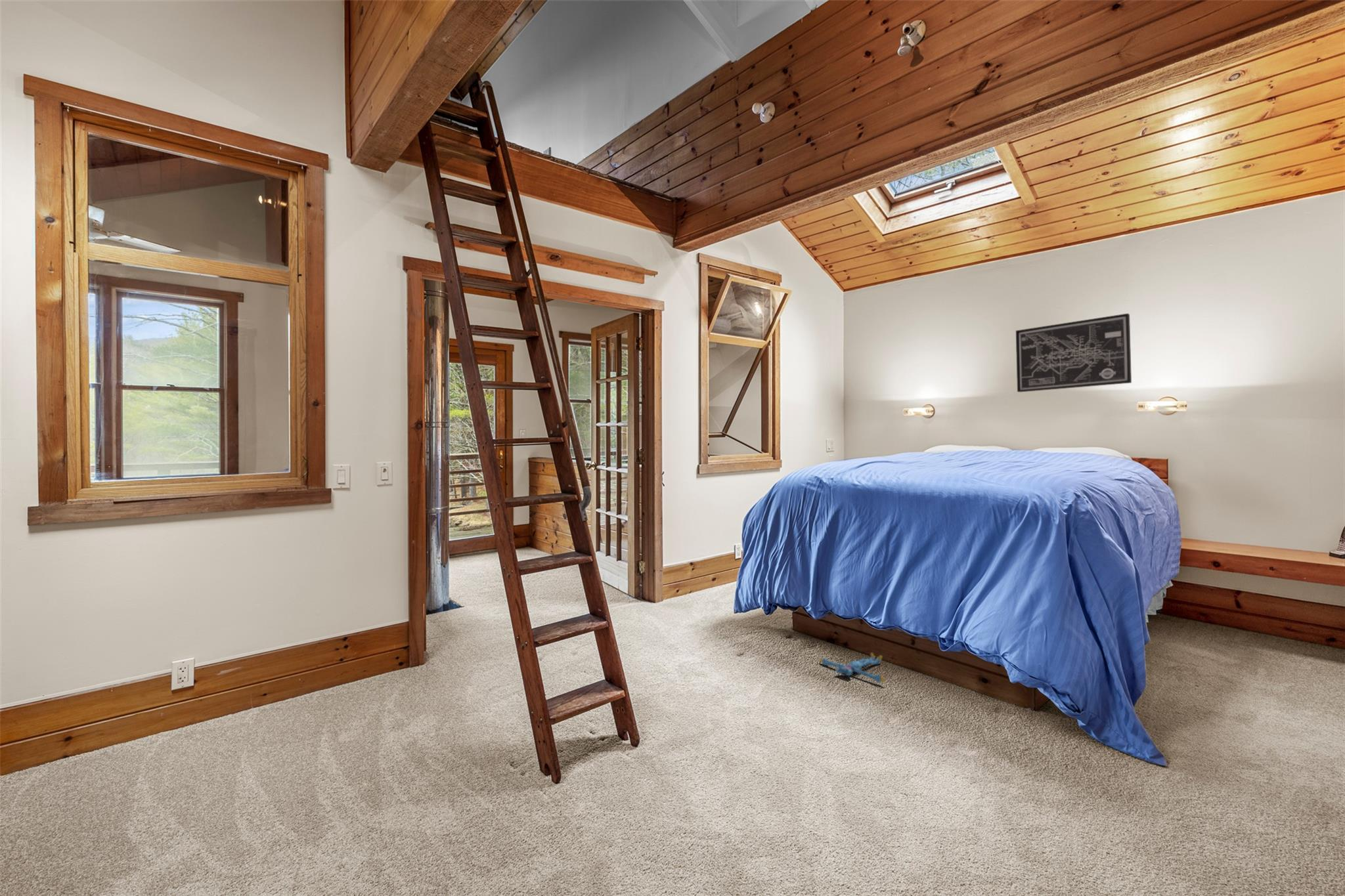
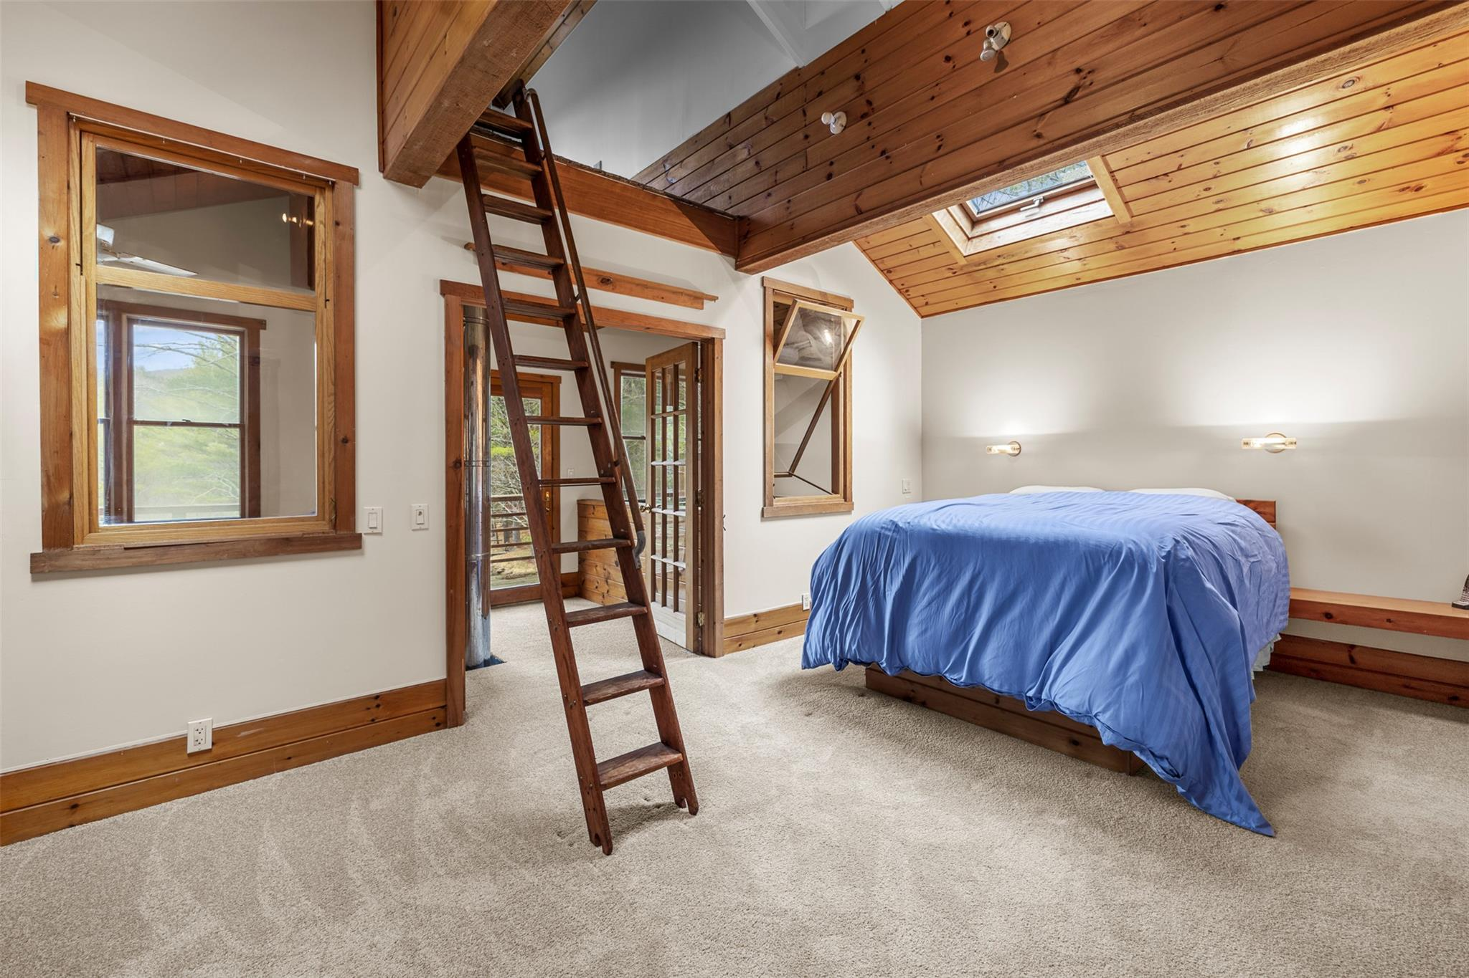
- plush toy [819,652,886,683]
- wall art [1015,312,1132,393]
